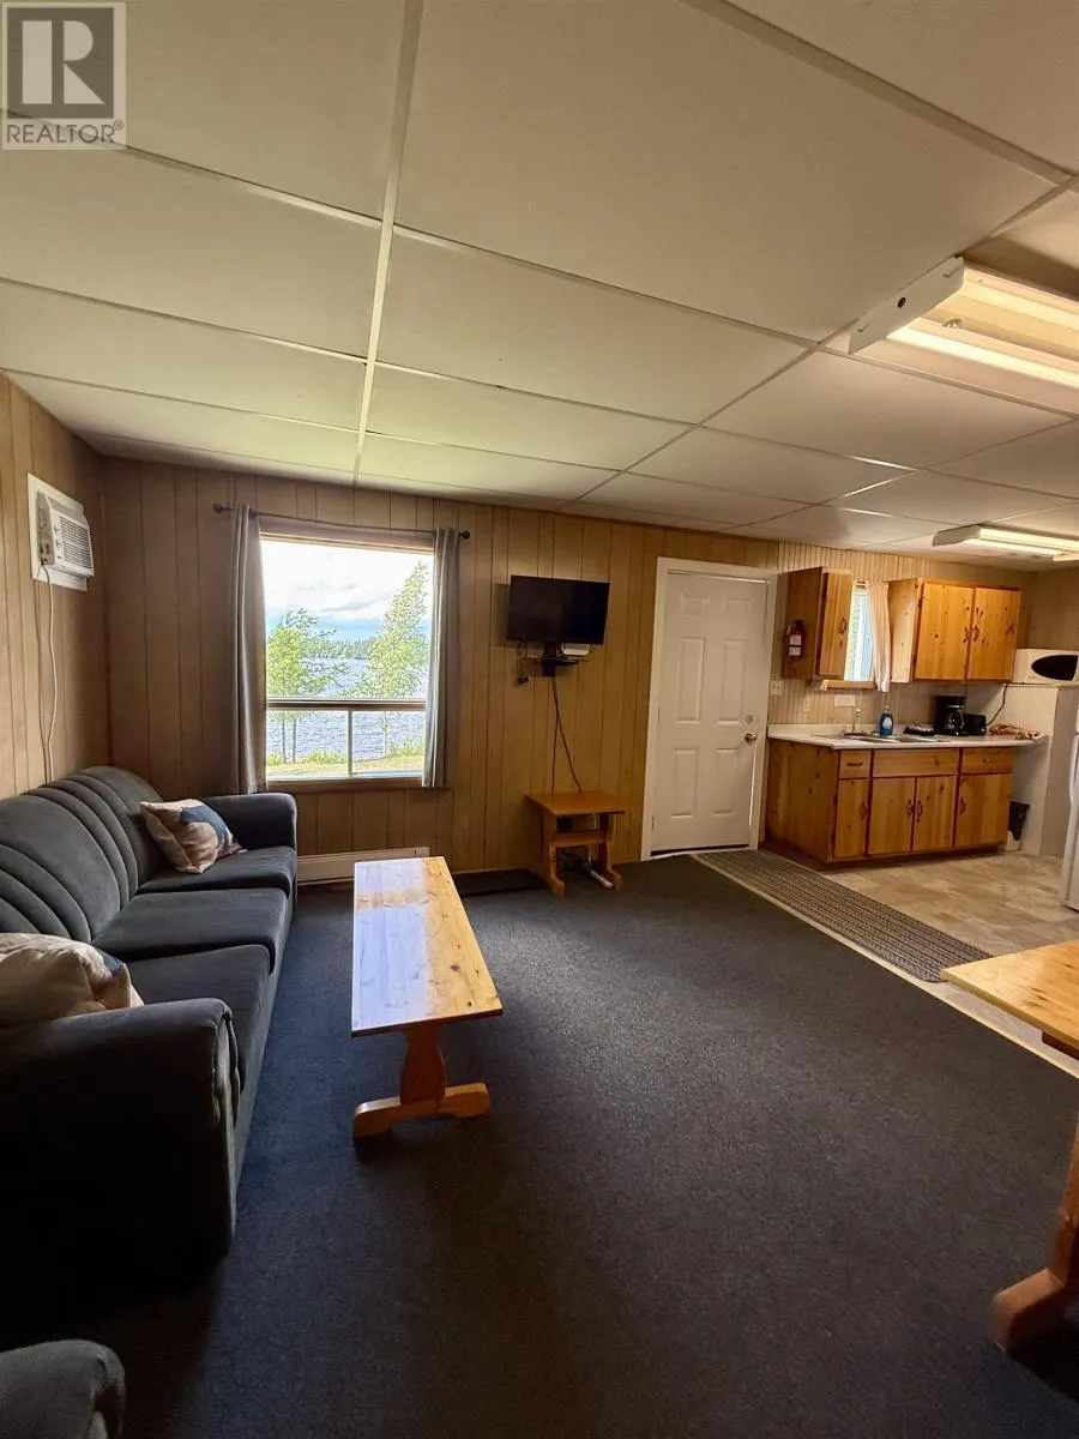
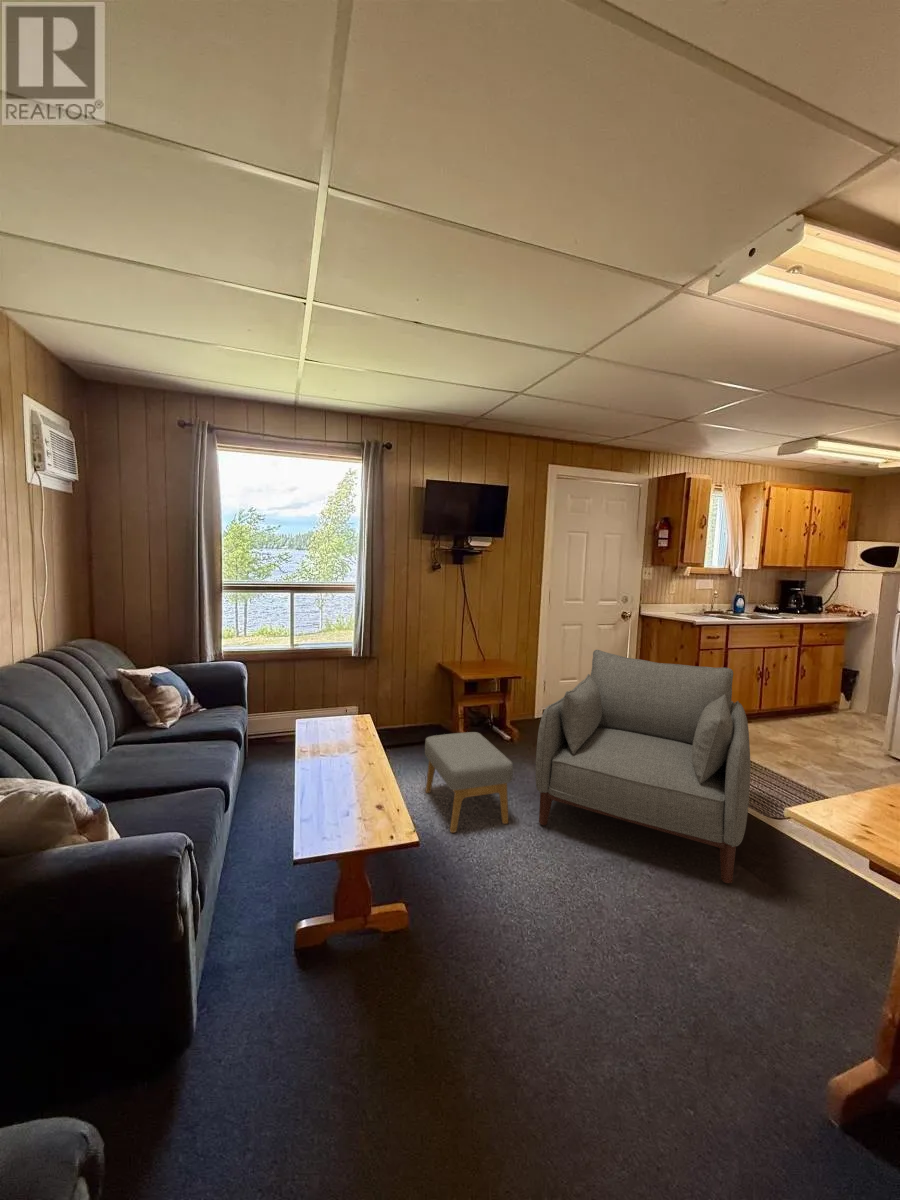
+ footstool [424,731,514,834]
+ chair [534,649,751,884]
